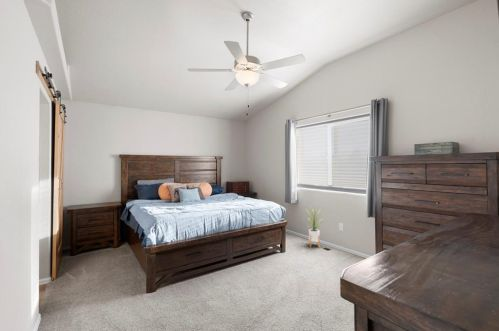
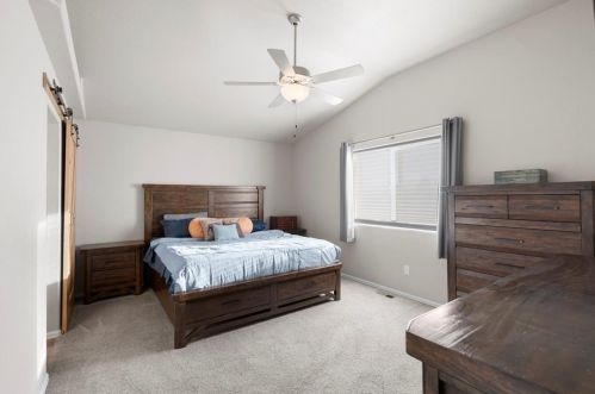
- house plant [305,205,323,248]
